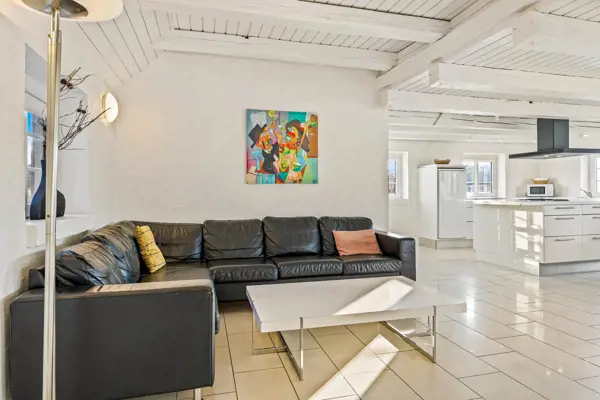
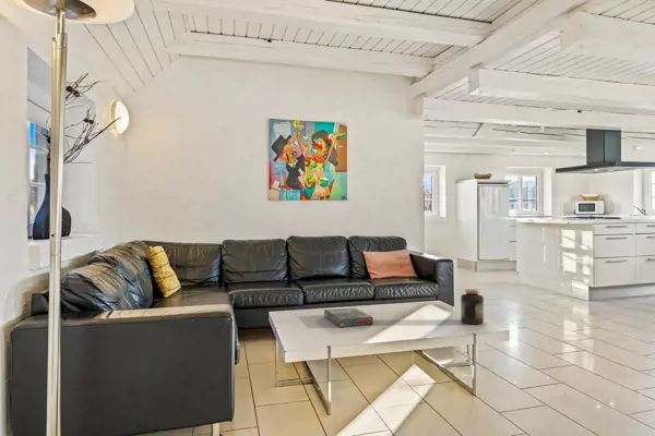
+ board game [323,307,374,328]
+ jar [460,288,485,326]
